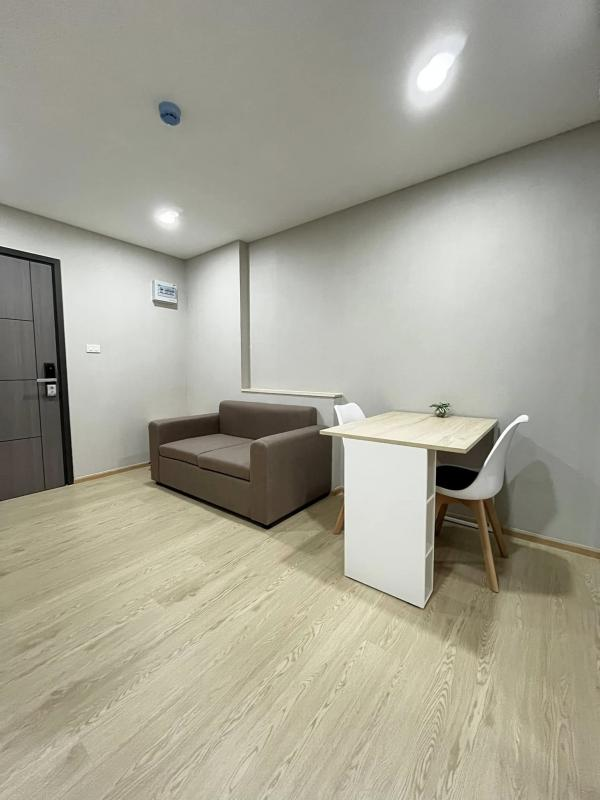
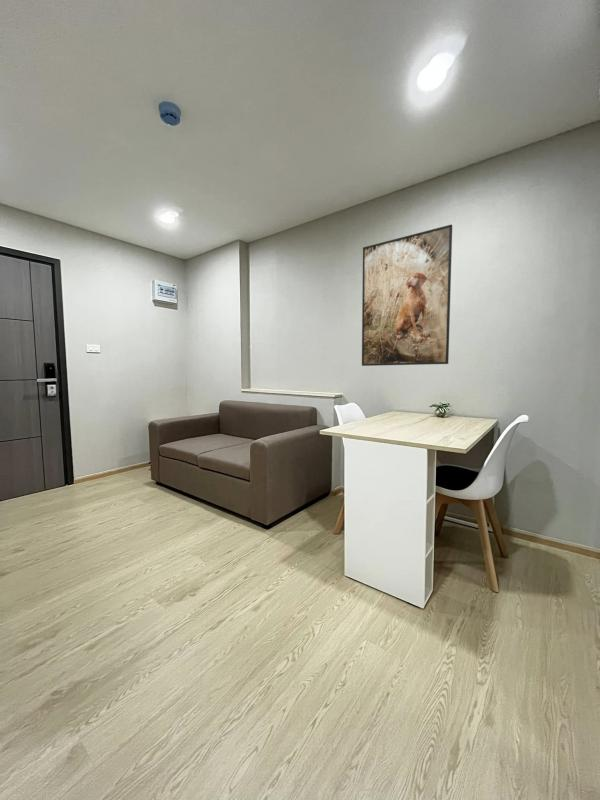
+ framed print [361,224,453,367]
